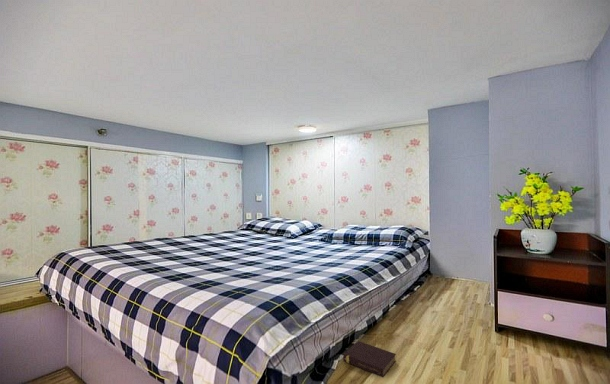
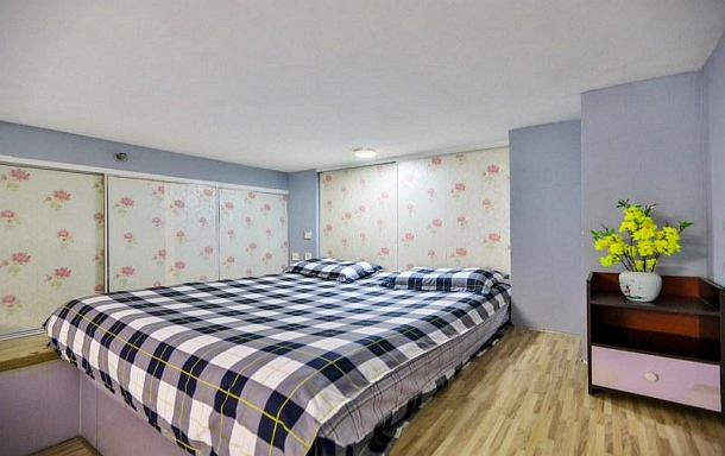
- book [342,340,397,378]
